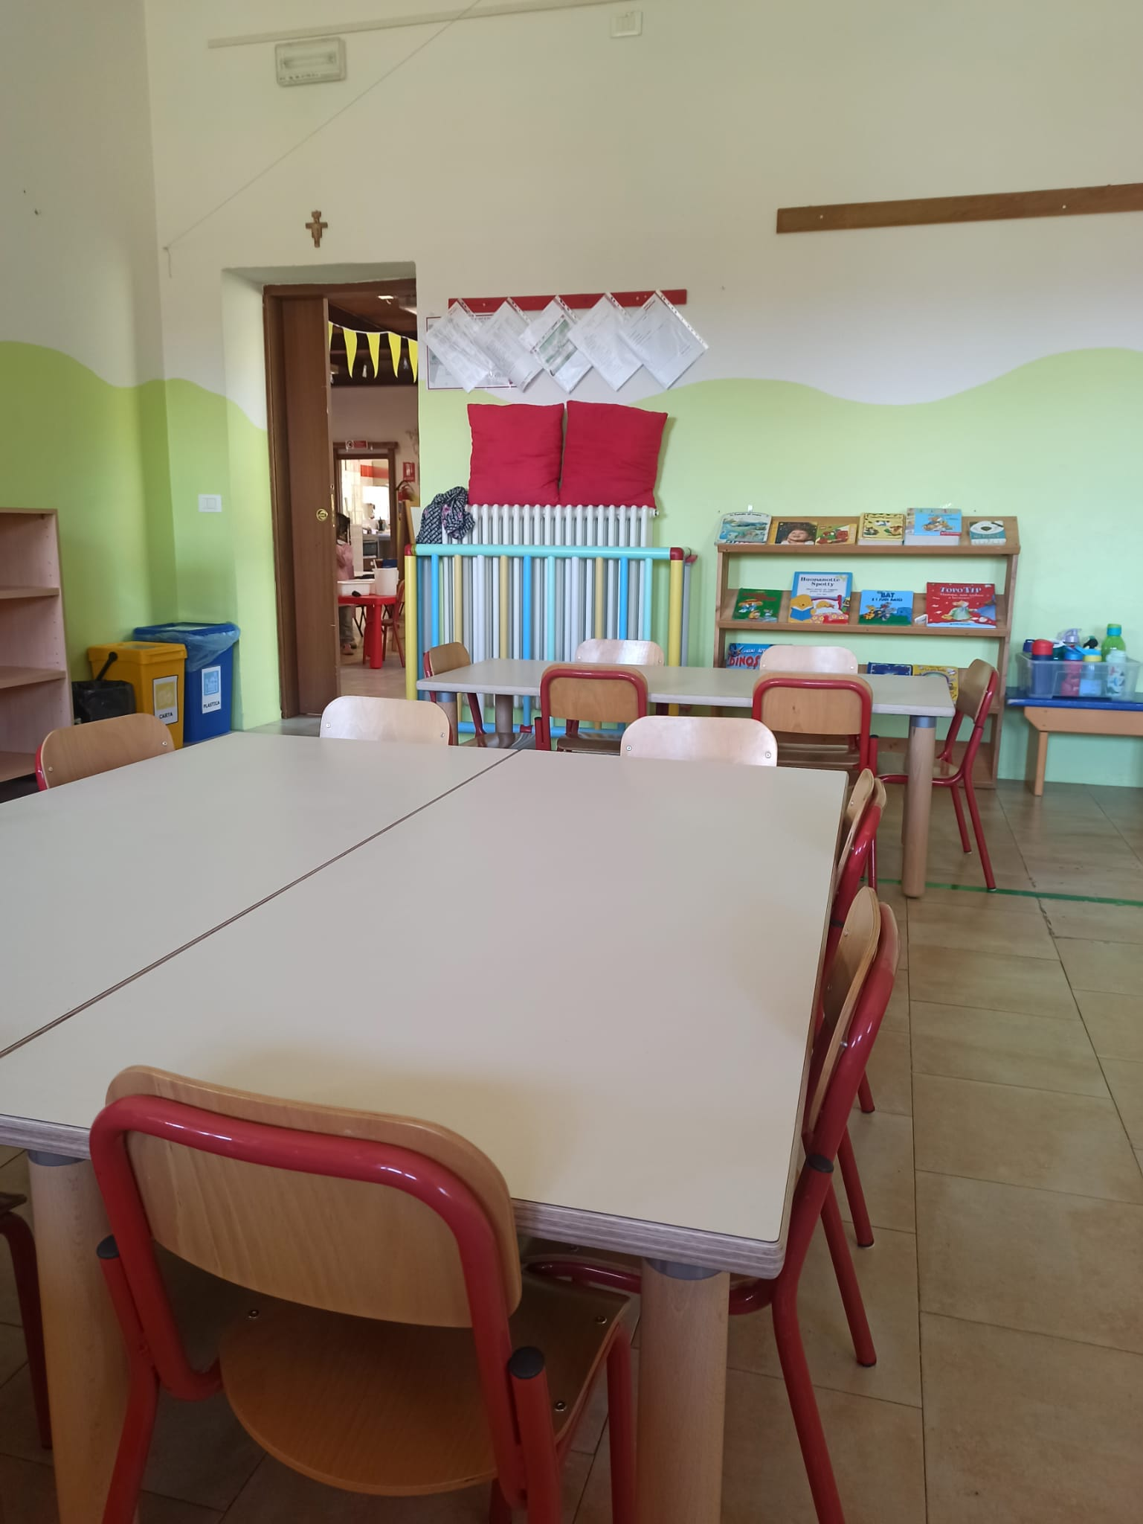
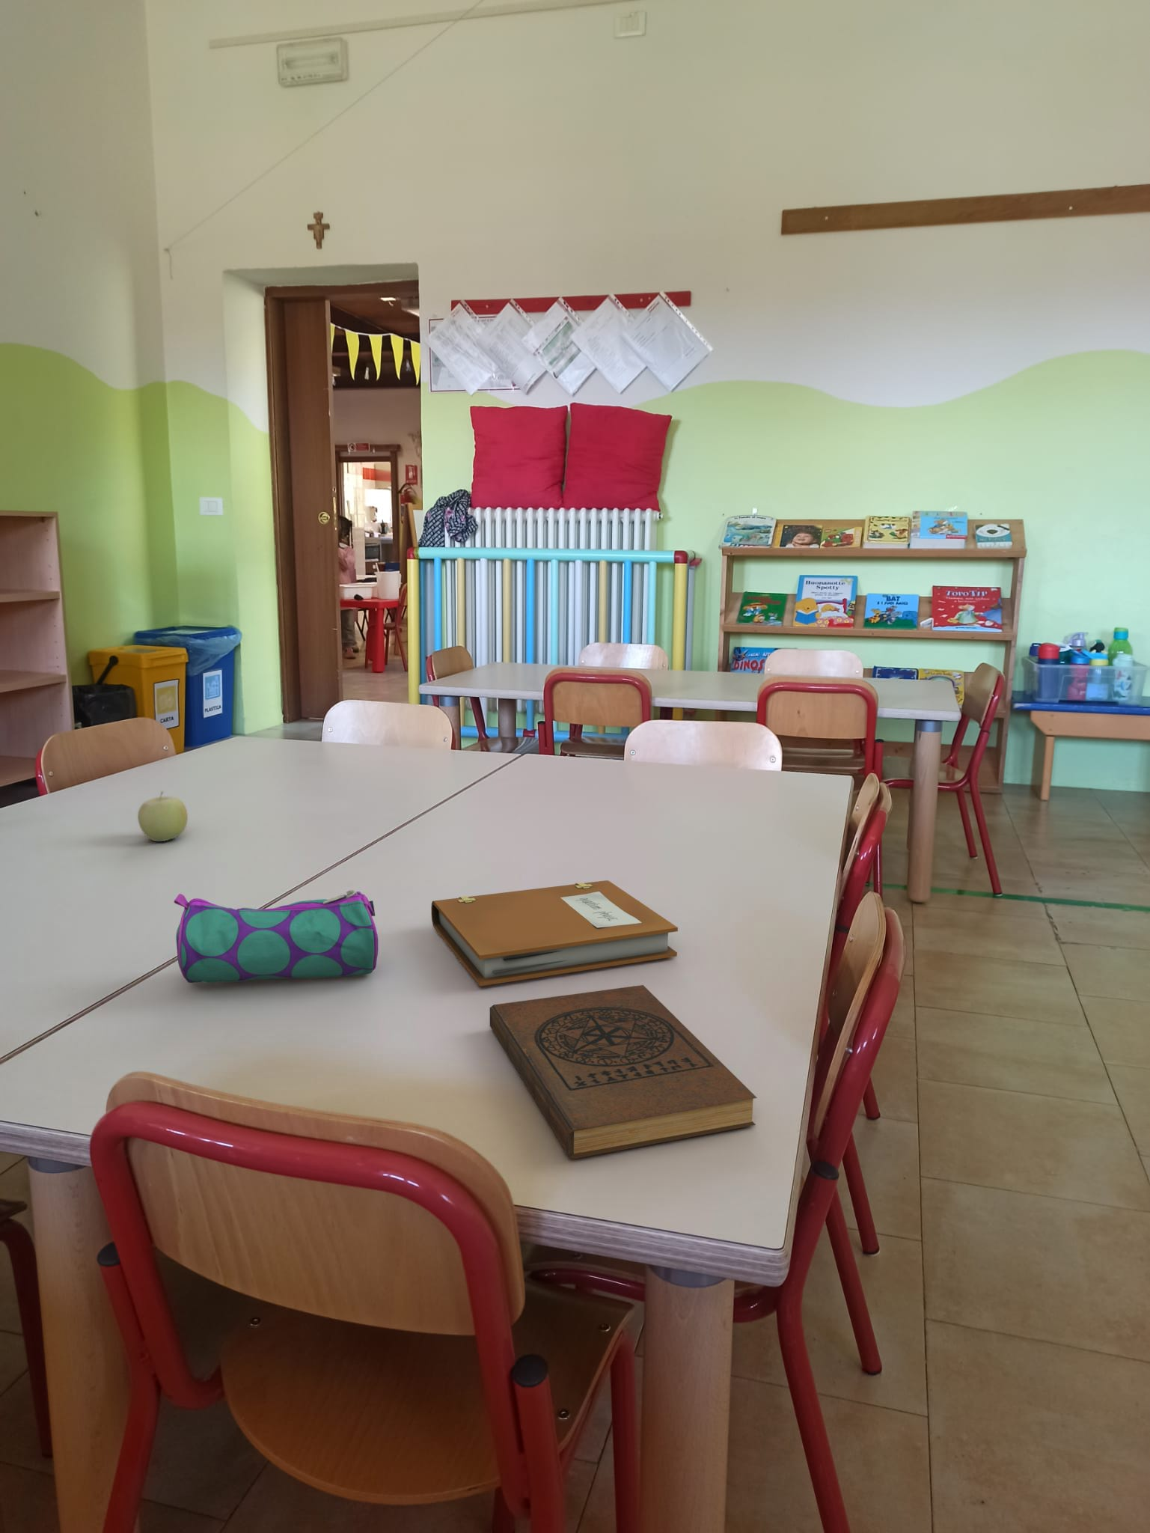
+ book [489,985,757,1160]
+ fruit [137,790,188,842]
+ notebook [430,879,679,987]
+ pencil case [174,889,378,983]
